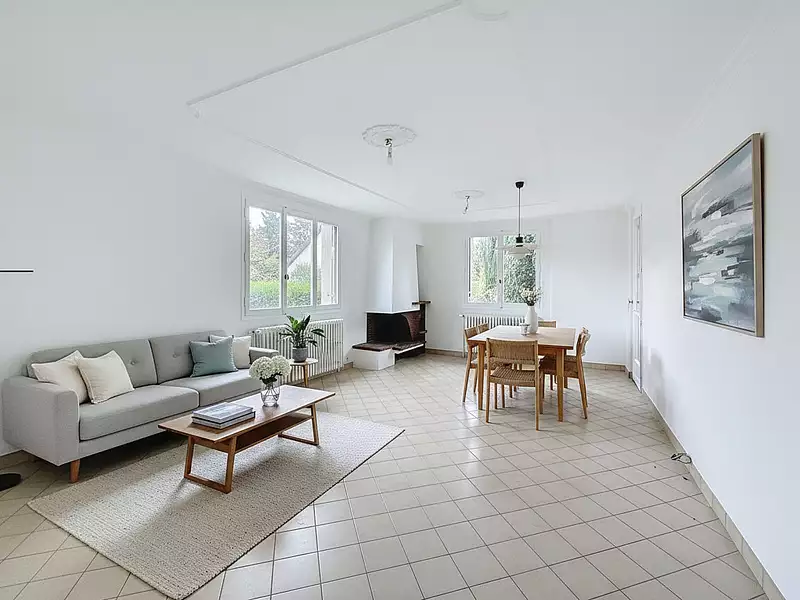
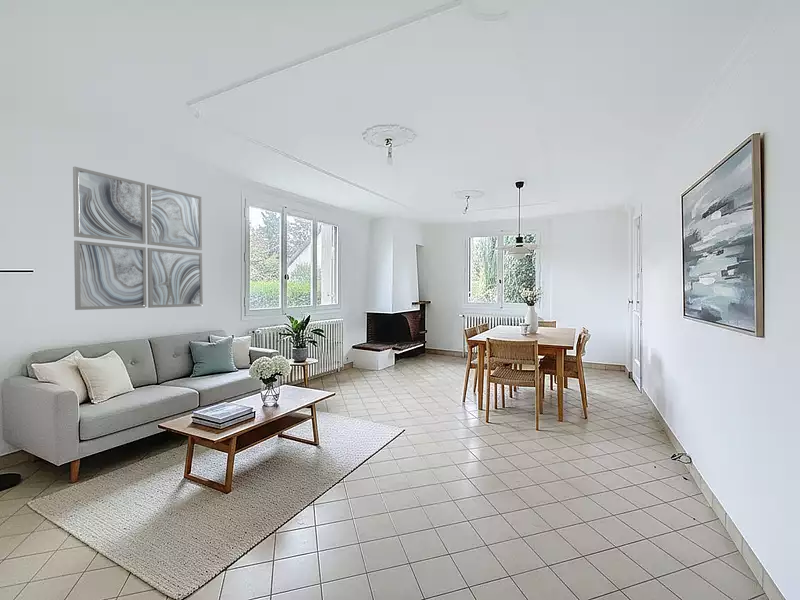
+ wall art [72,166,204,311]
